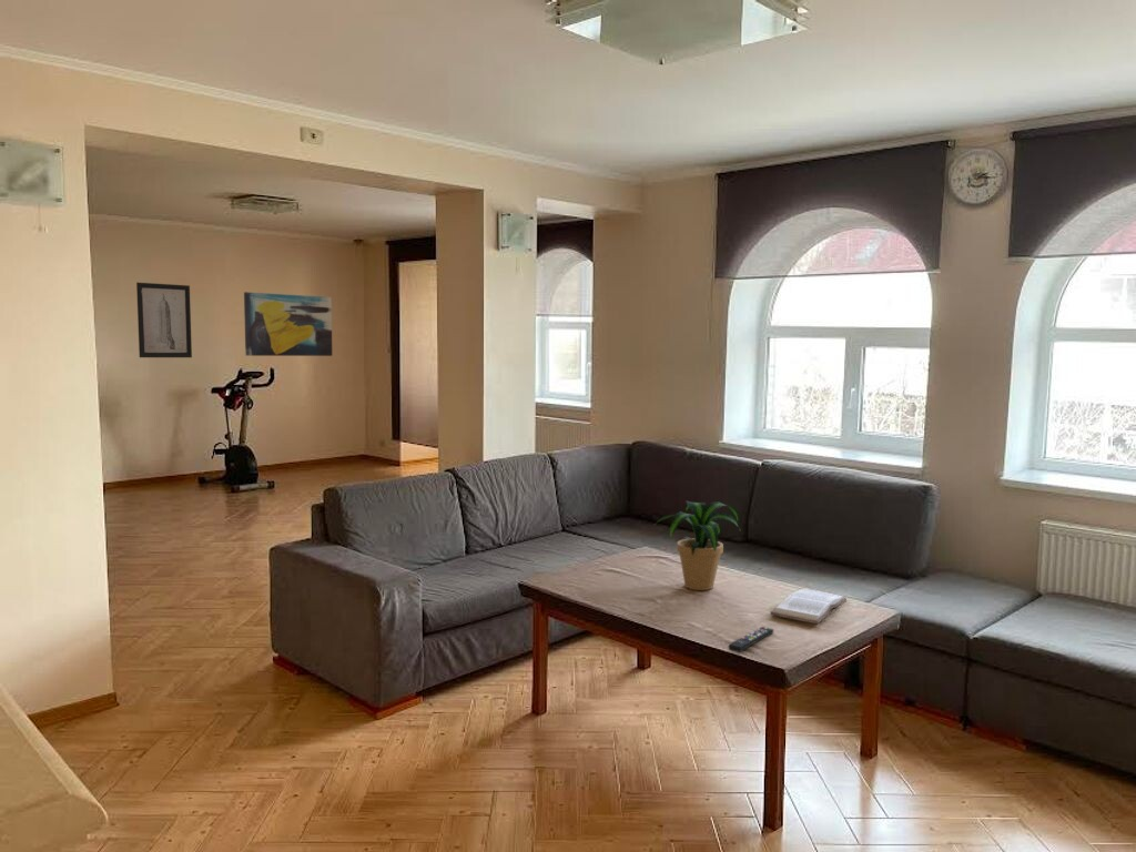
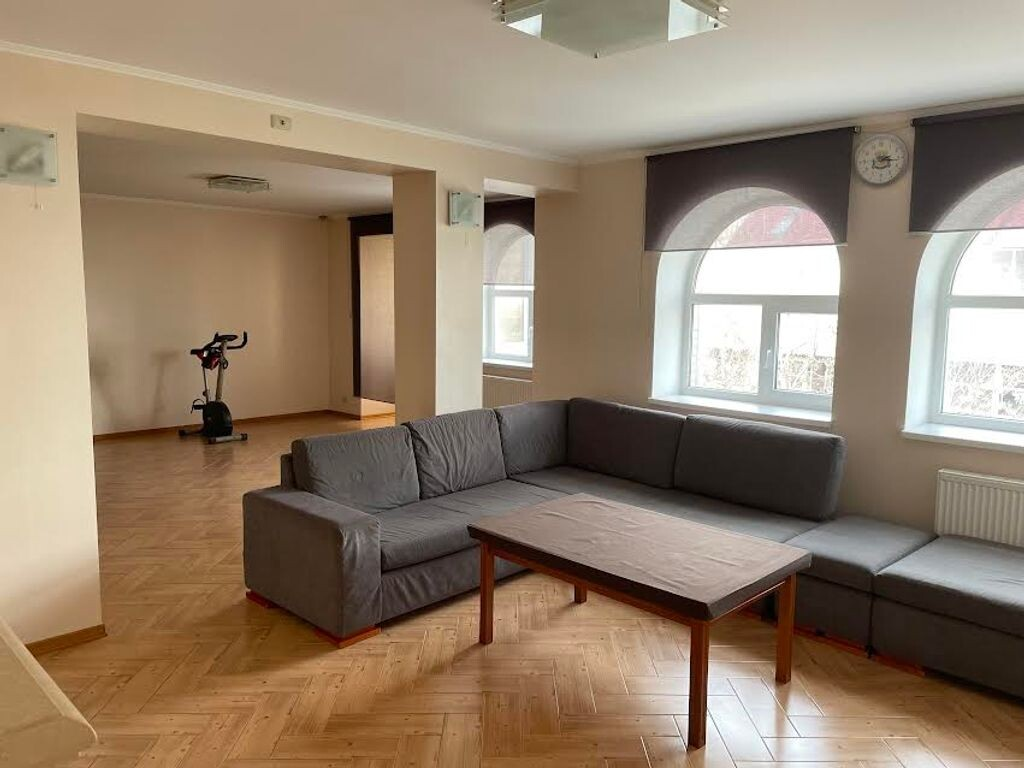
- wall art [135,282,193,358]
- potted plant [652,499,741,591]
- book [769,588,848,625]
- wall art [243,291,334,357]
- remote control [728,626,774,653]
